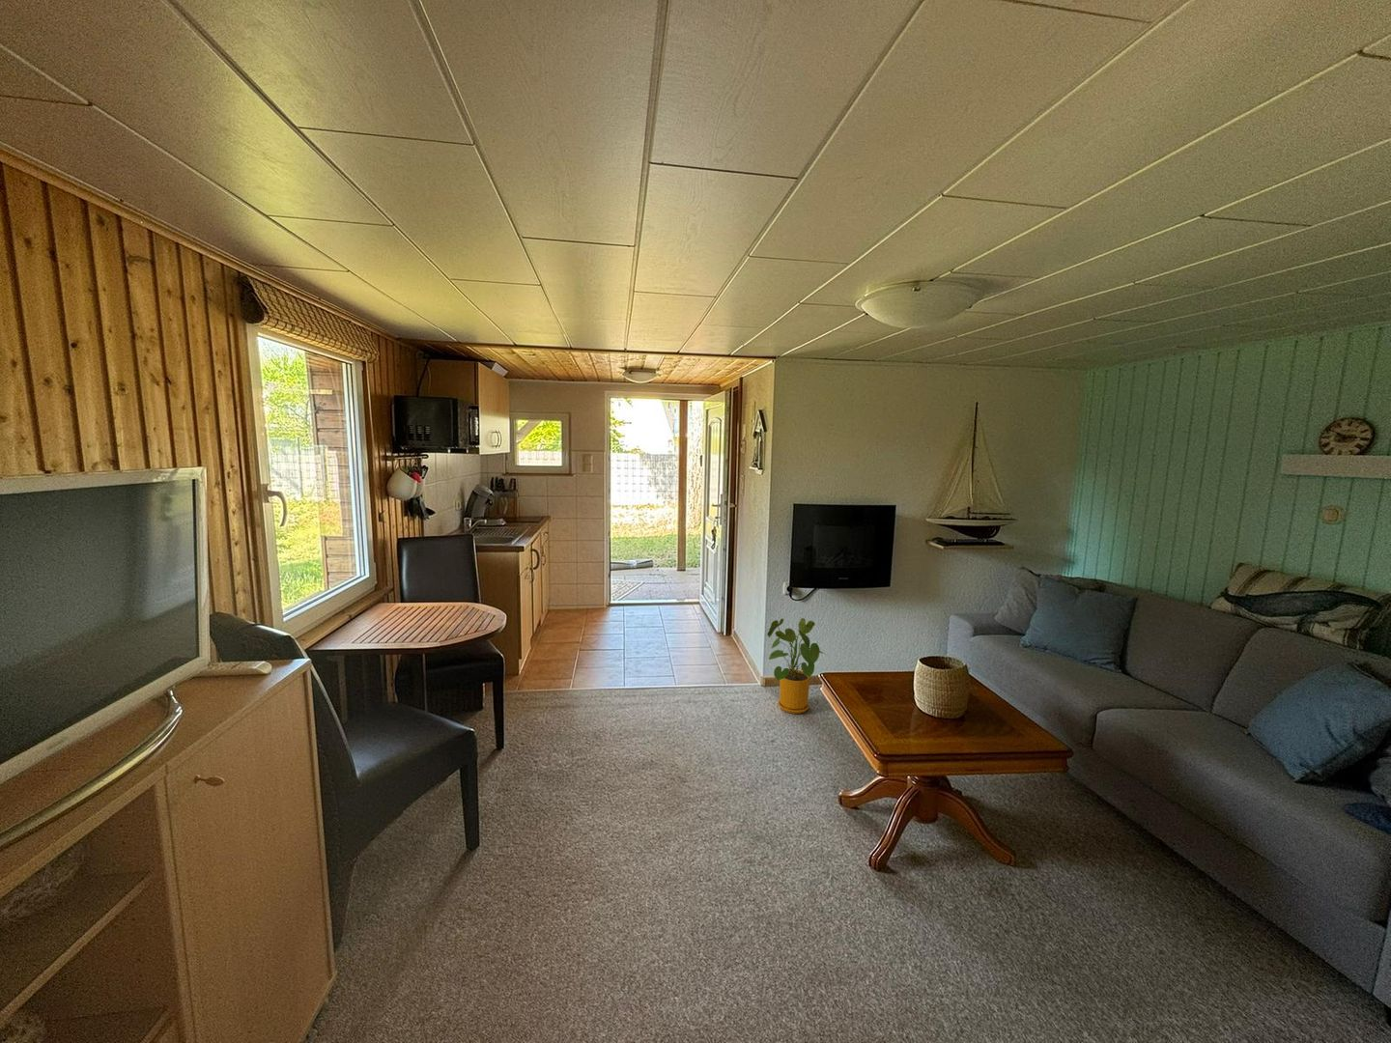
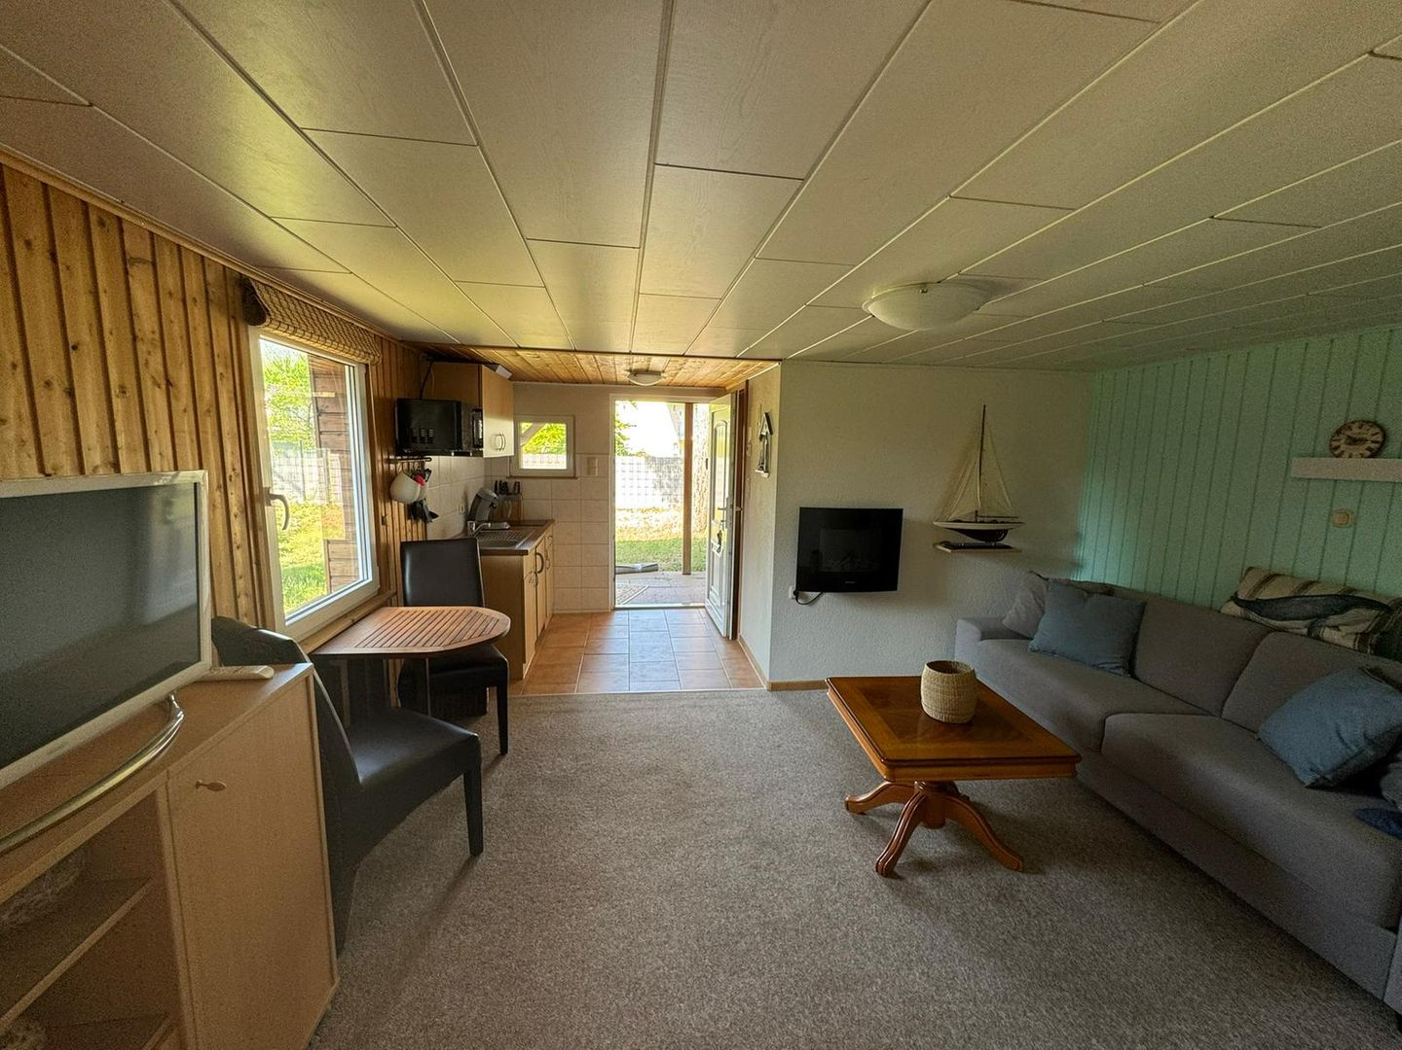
- house plant [766,617,828,714]
